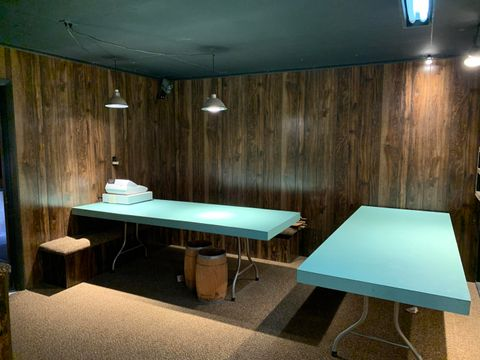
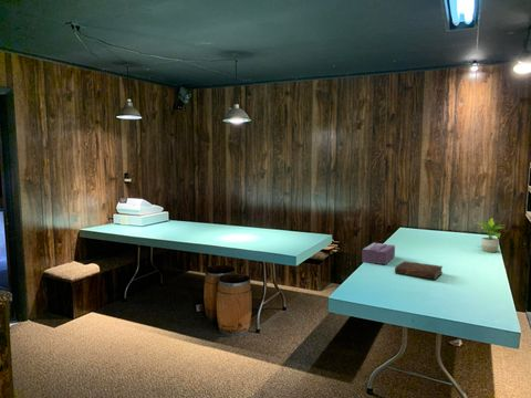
+ book [394,260,444,281]
+ potted plant [475,217,507,253]
+ tissue box [361,242,396,265]
